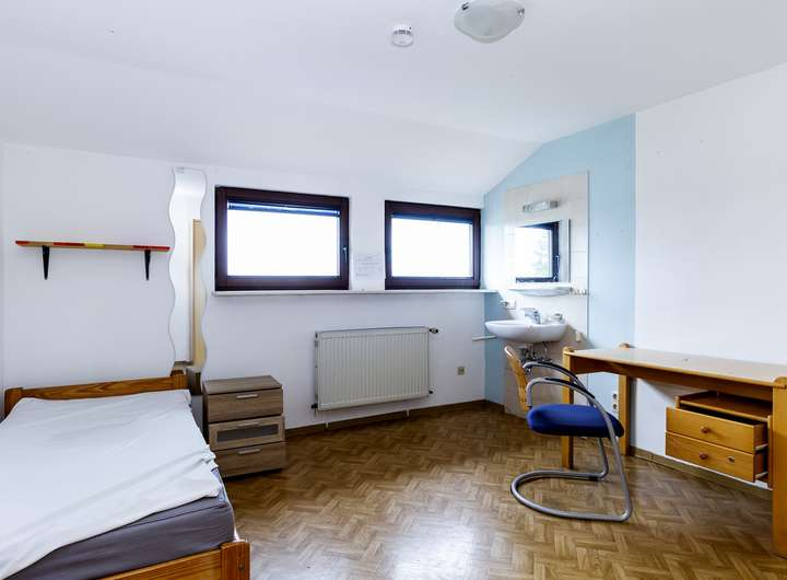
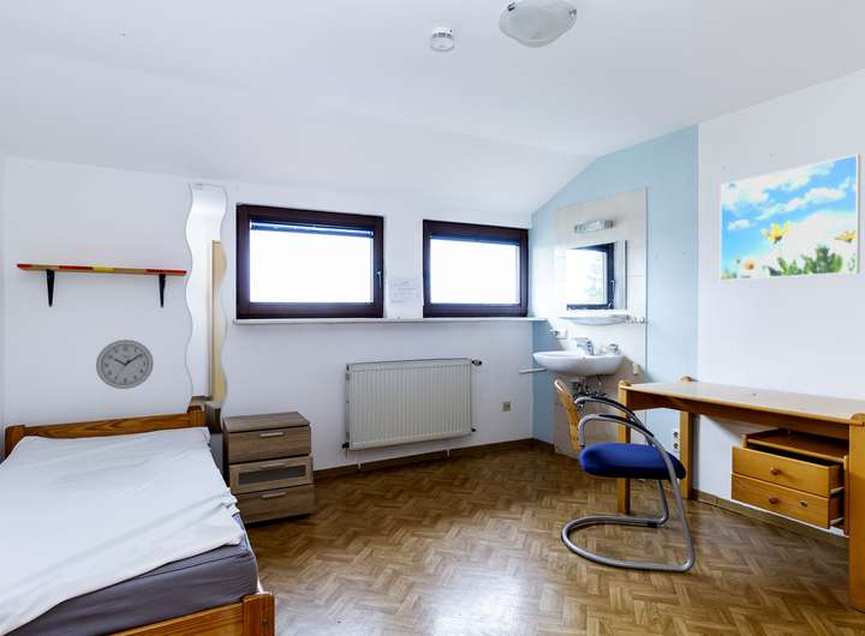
+ wall clock [95,338,155,390]
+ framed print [720,154,861,282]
